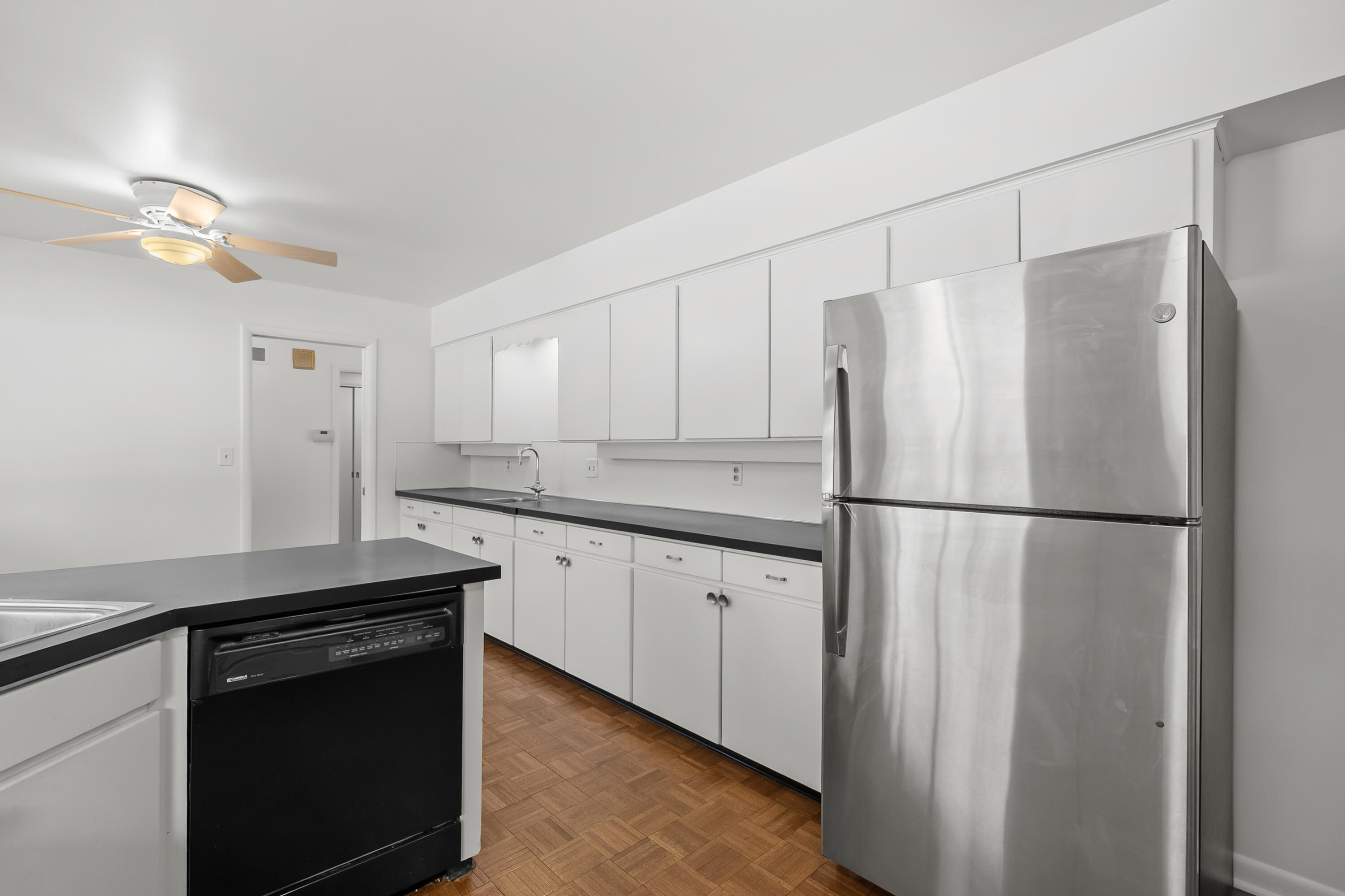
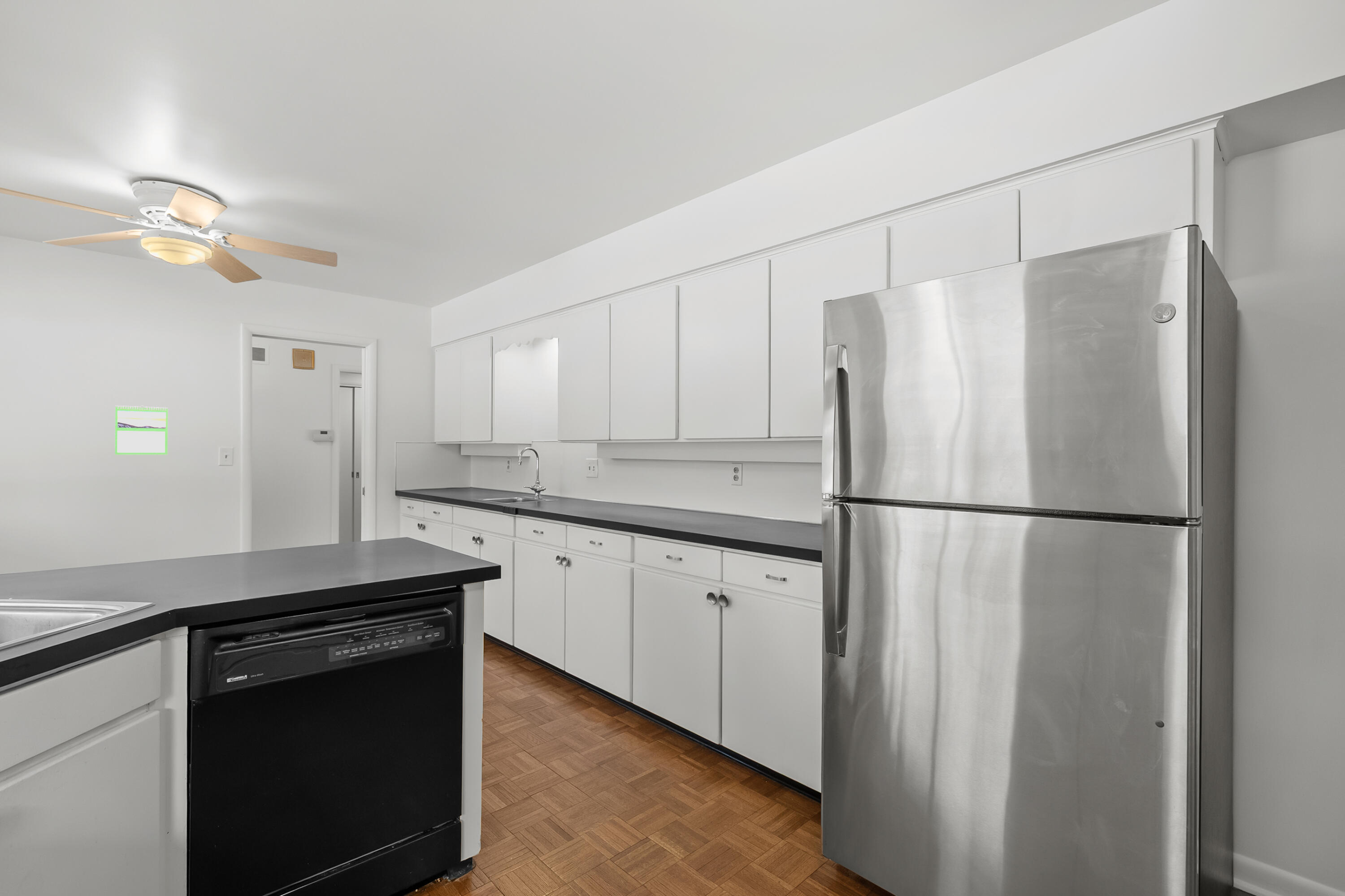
+ calendar [114,405,168,455]
